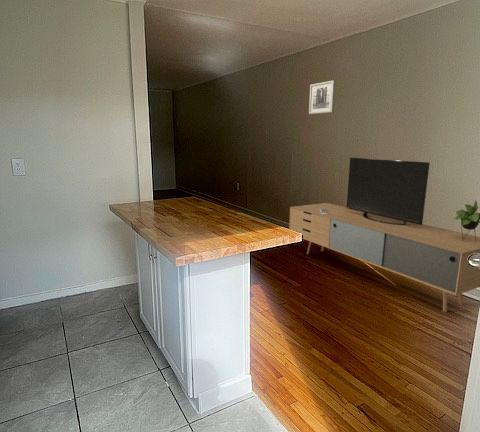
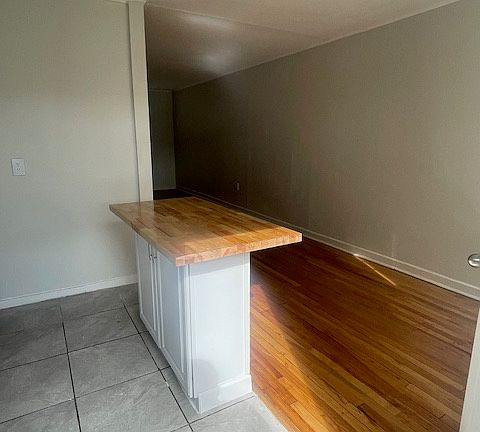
- wall art [308,79,336,115]
- media console [288,157,480,313]
